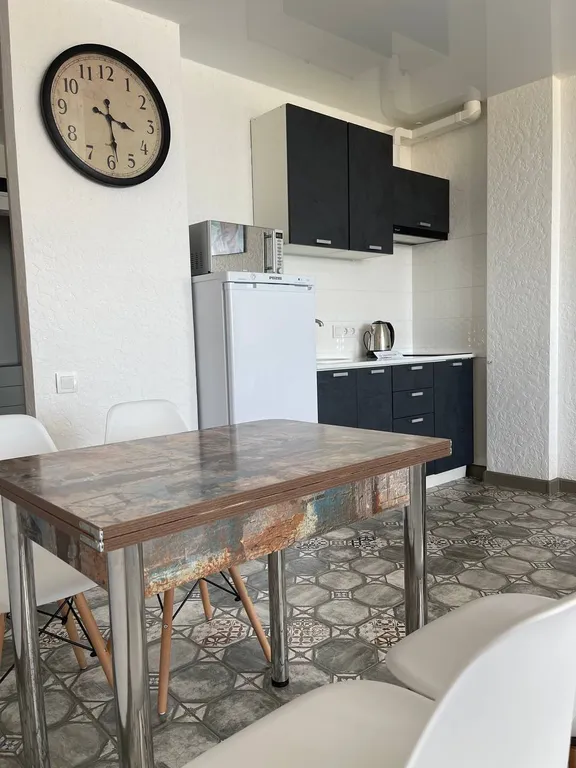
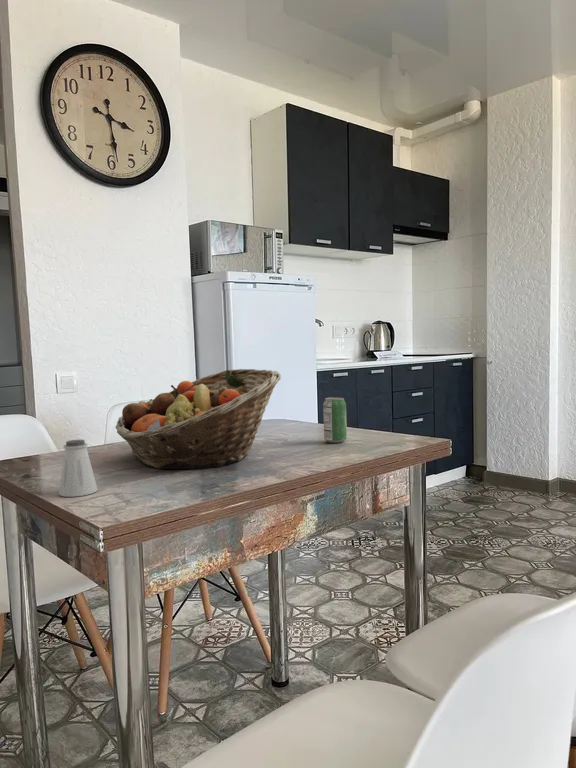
+ fruit basket [114,368,282,470]
+ beverage can [322,396,348,444]
+ saltshaker [58,439,99,498]
